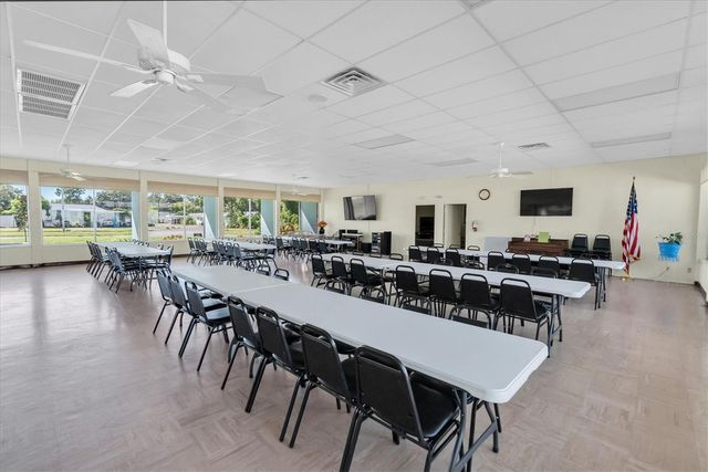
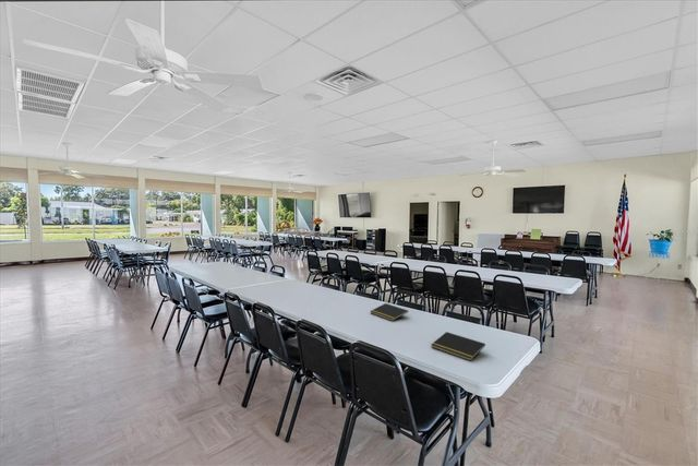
+ notepad [430,331,486,362]
+ notepad [370,302,409,322]
